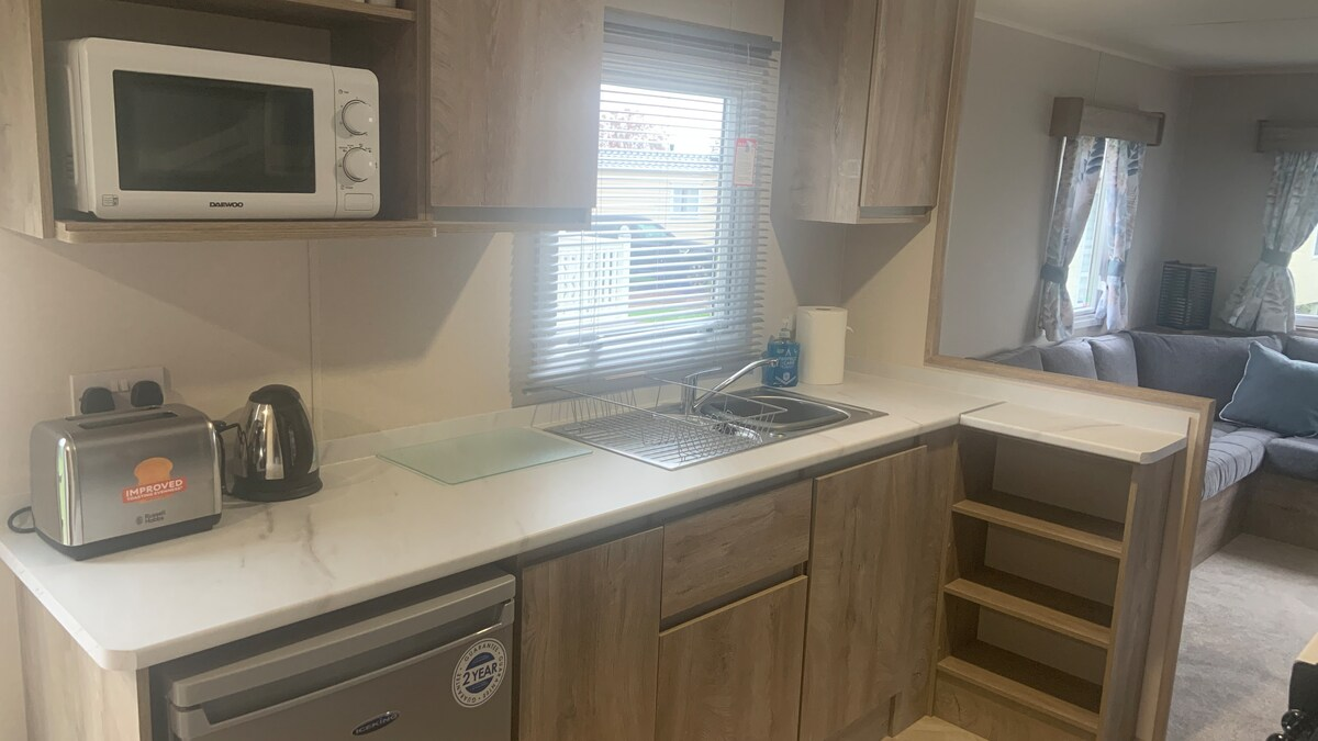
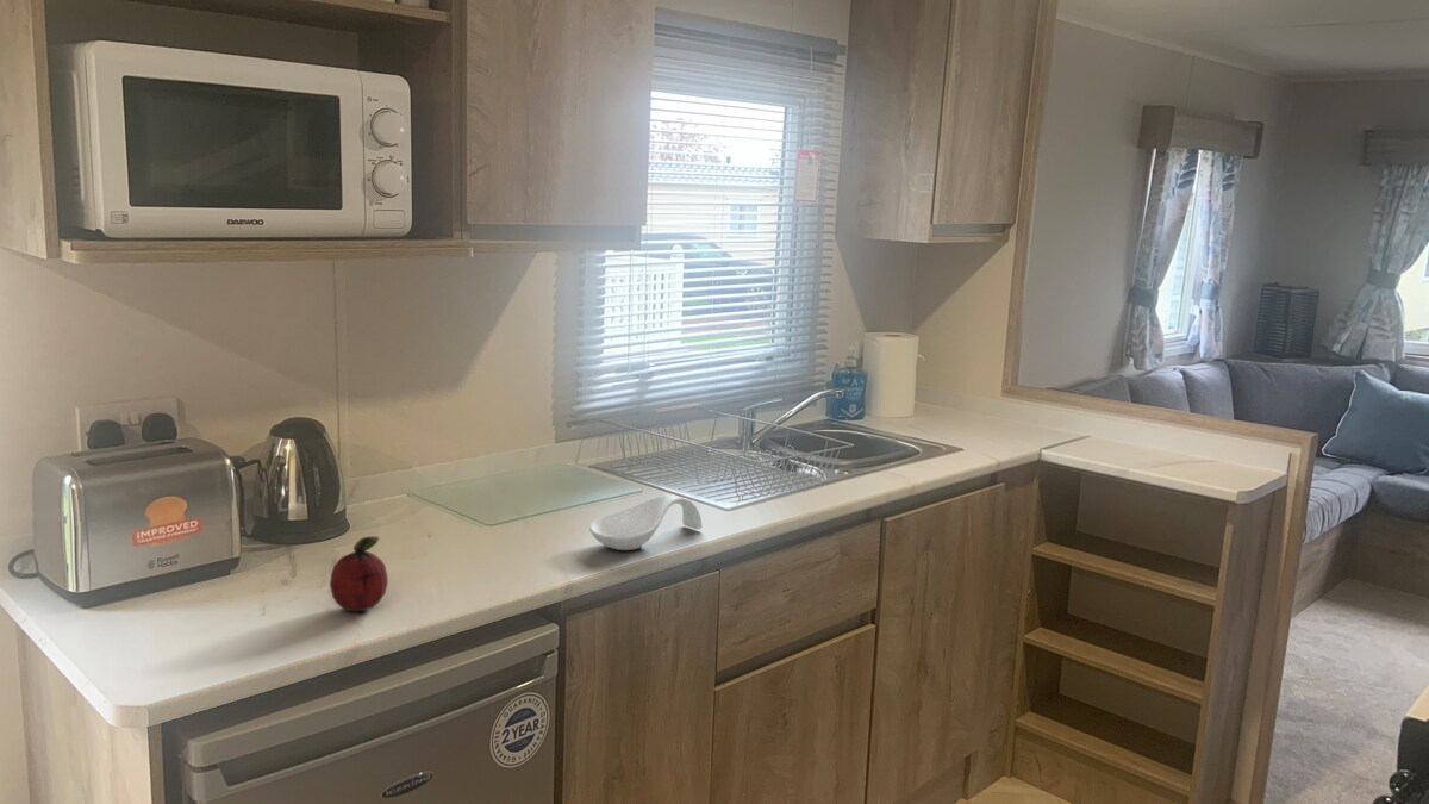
+ fruit [329,535,389,613]
+ spoon rest [588,493,703,551]
